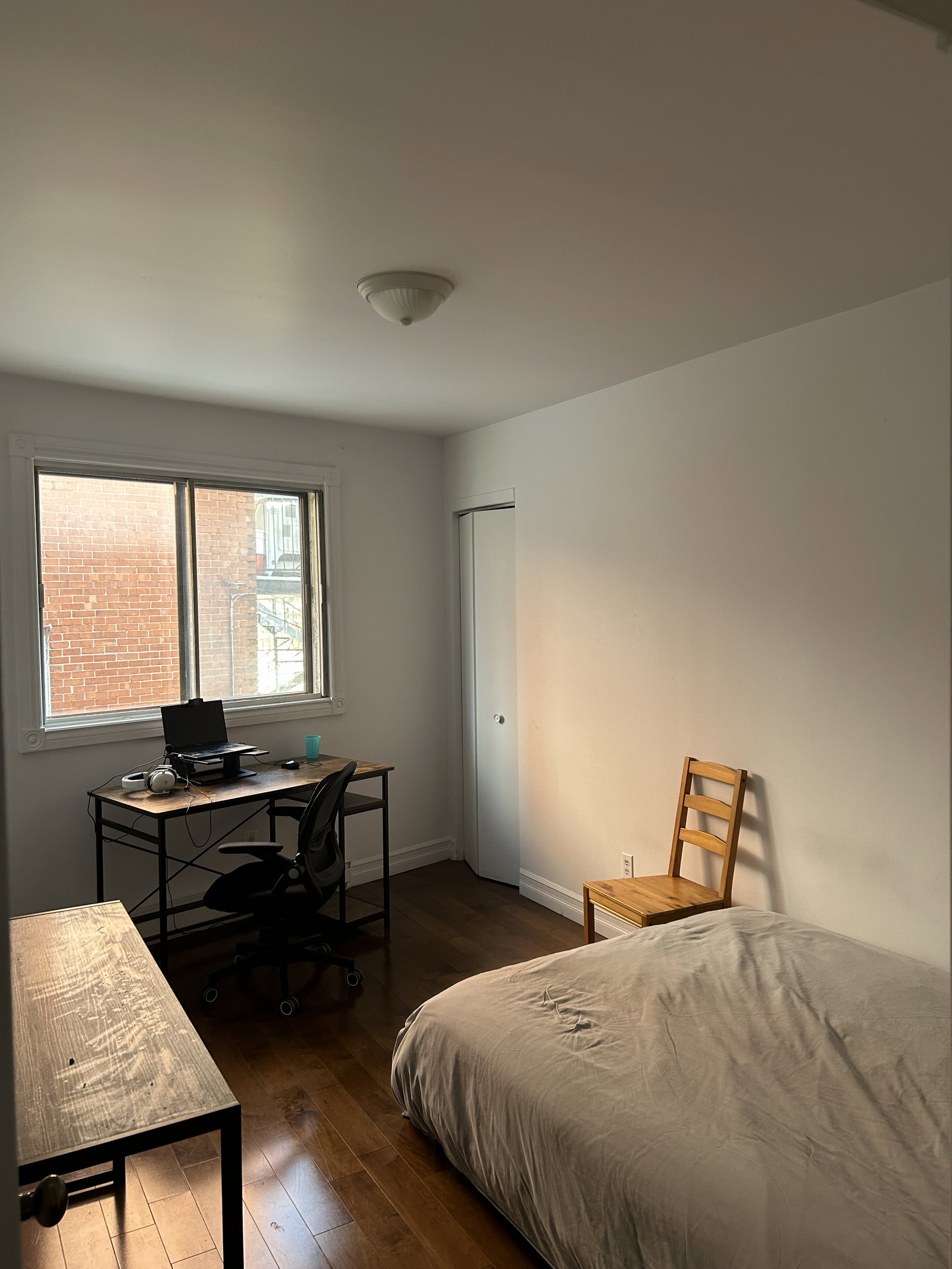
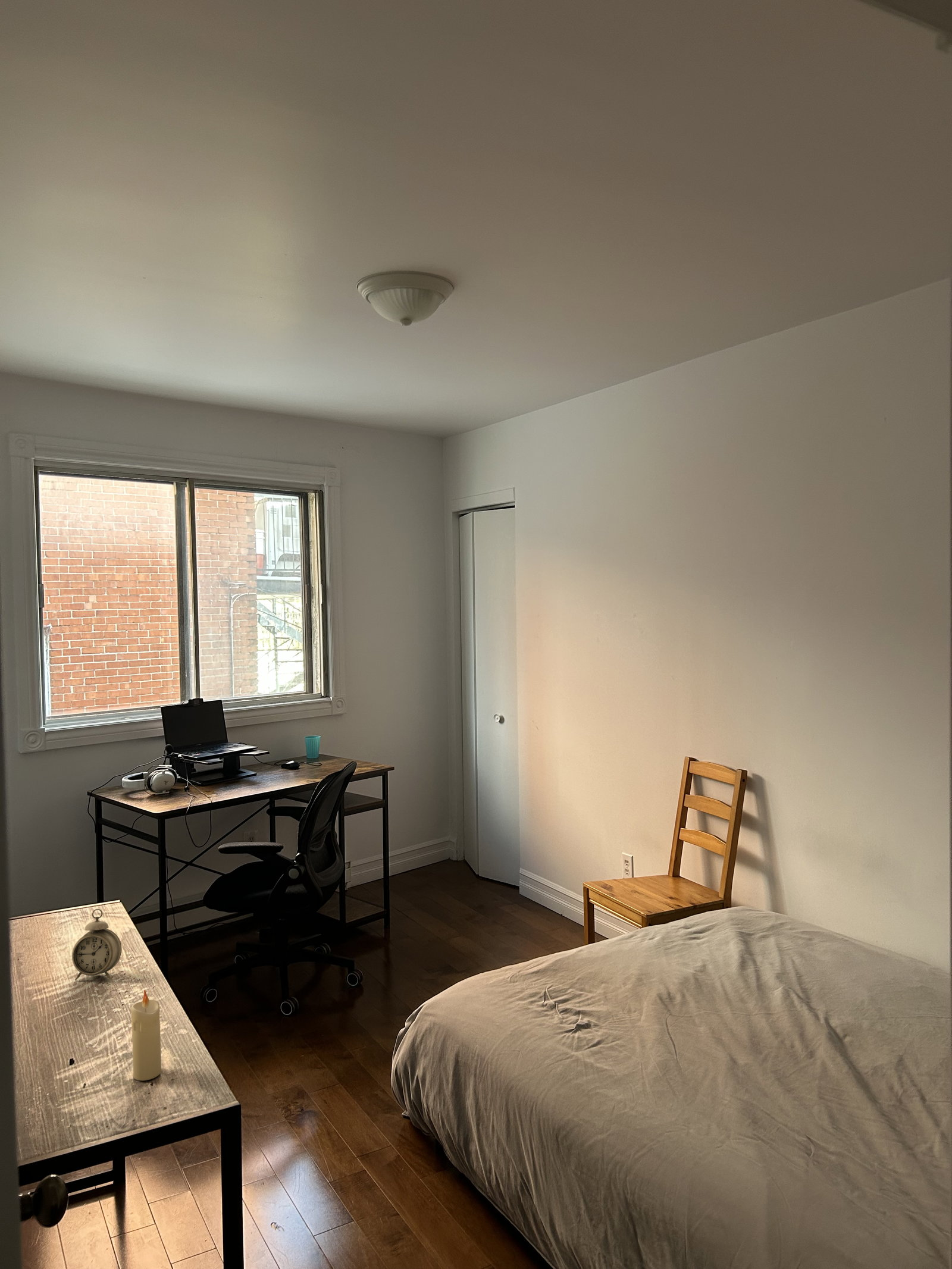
+ candle [130,989,162,1081]
+ alarm clock [71,908,122,981]
